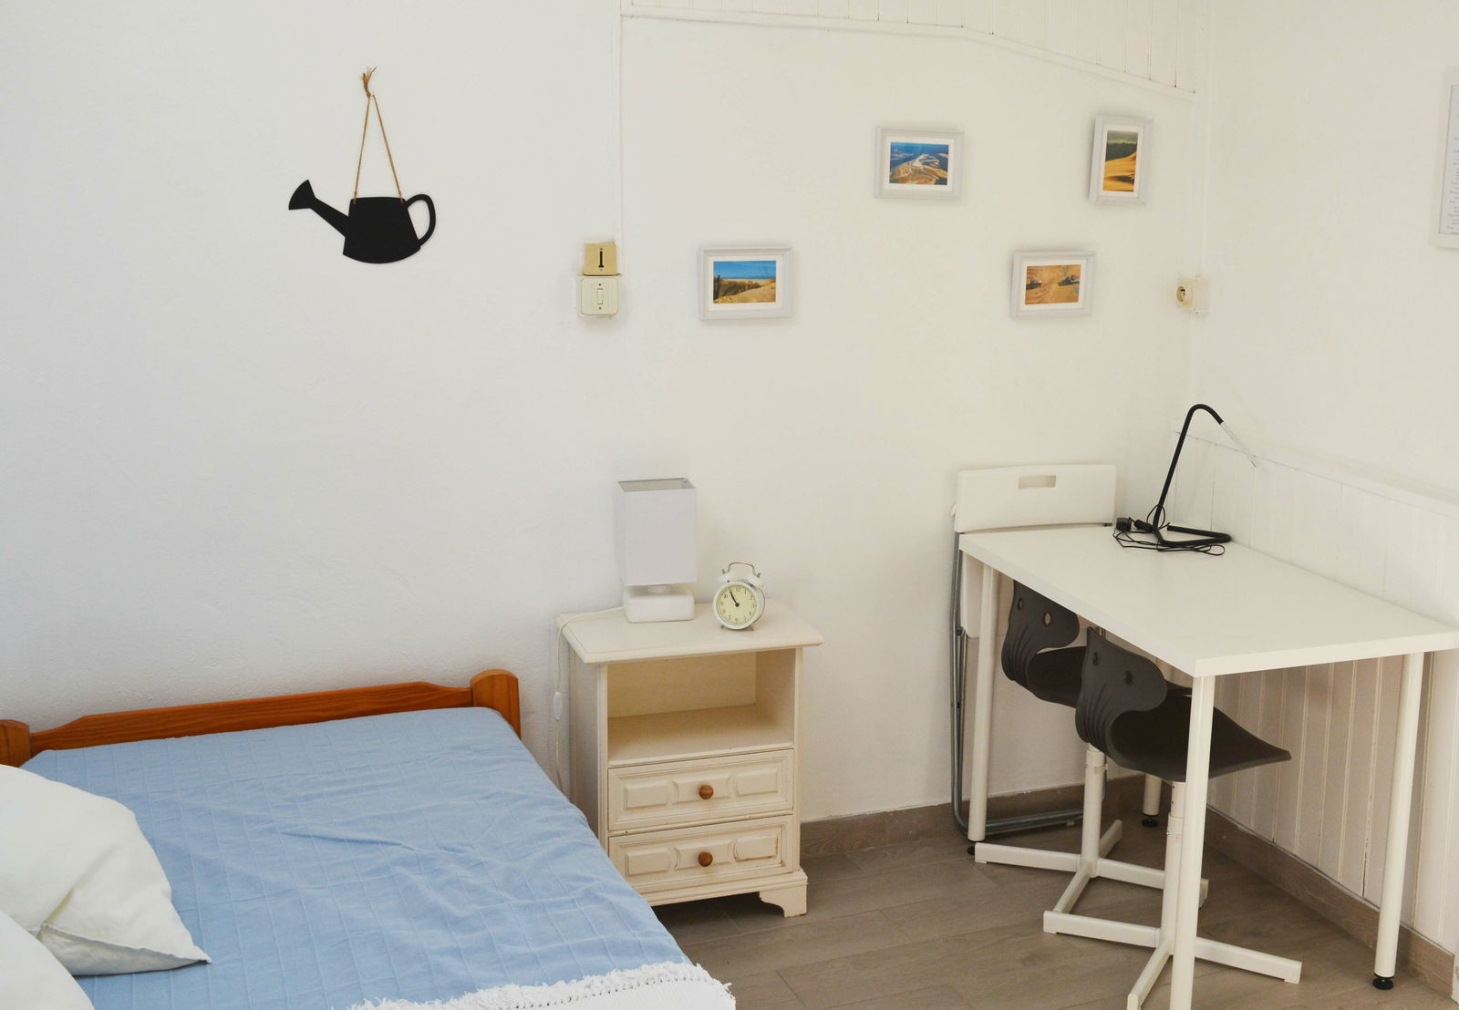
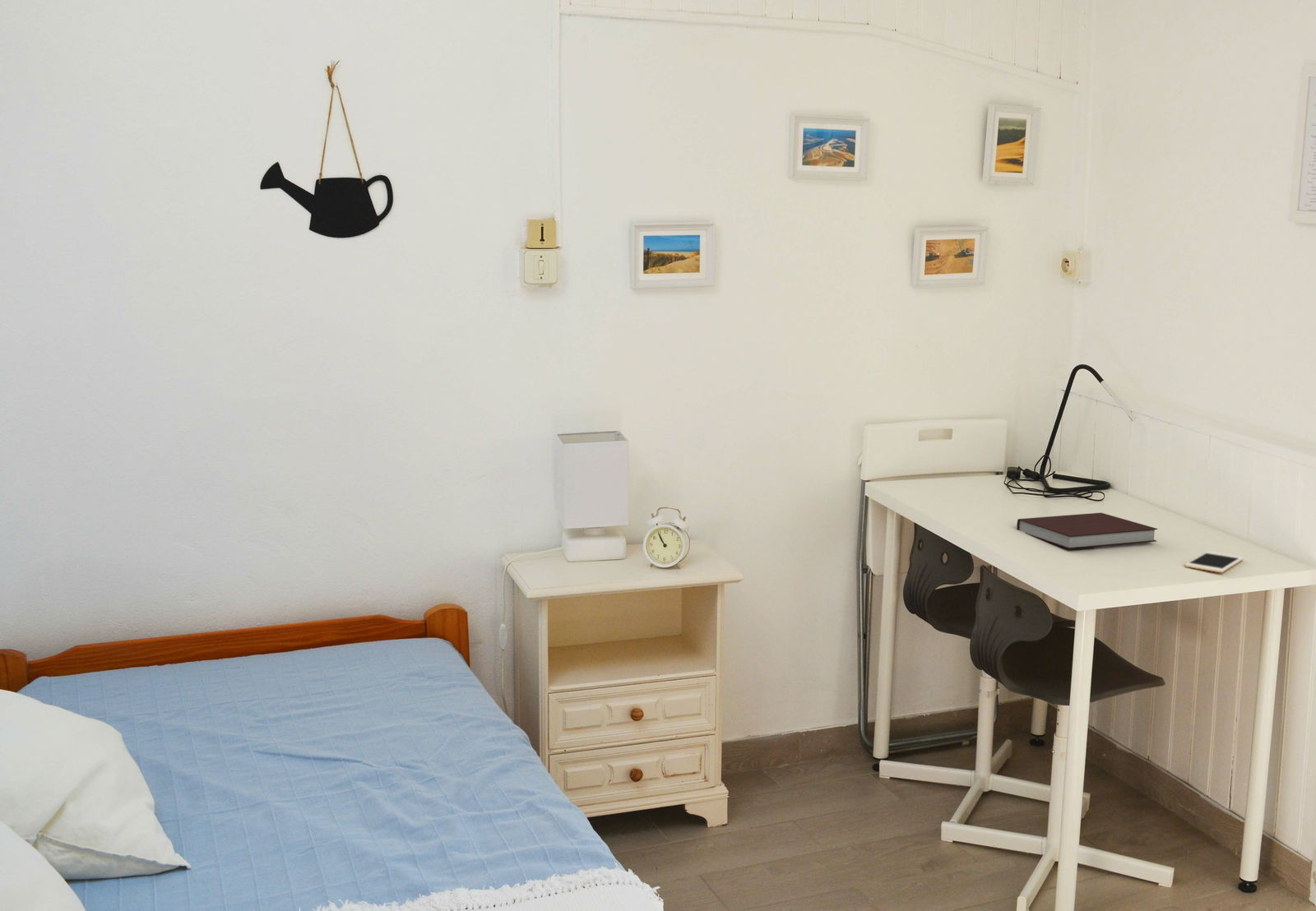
+ cell phone [1184,551,1244,573]
+ notebook [1016,512,1158,550]
